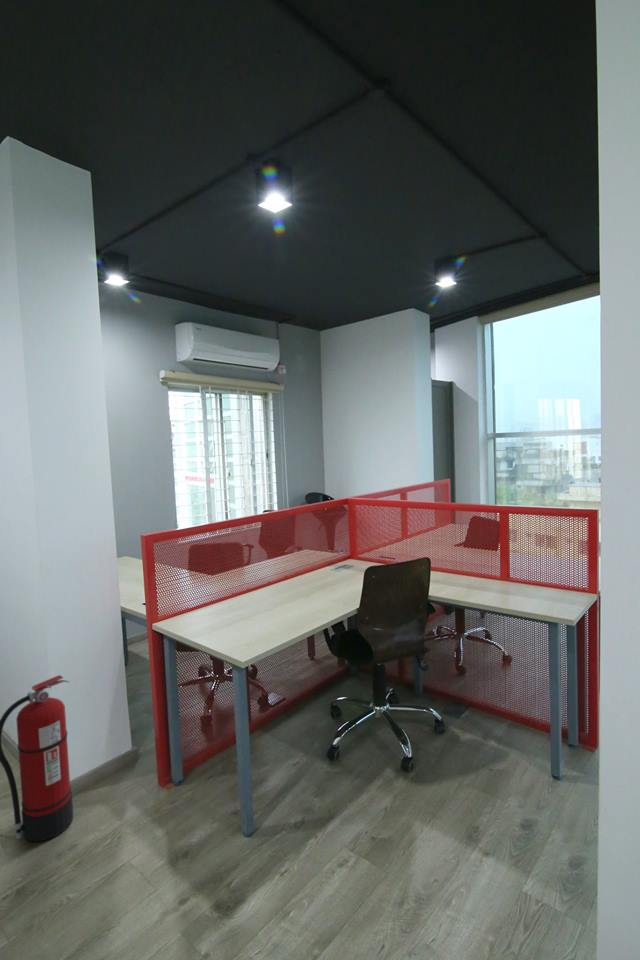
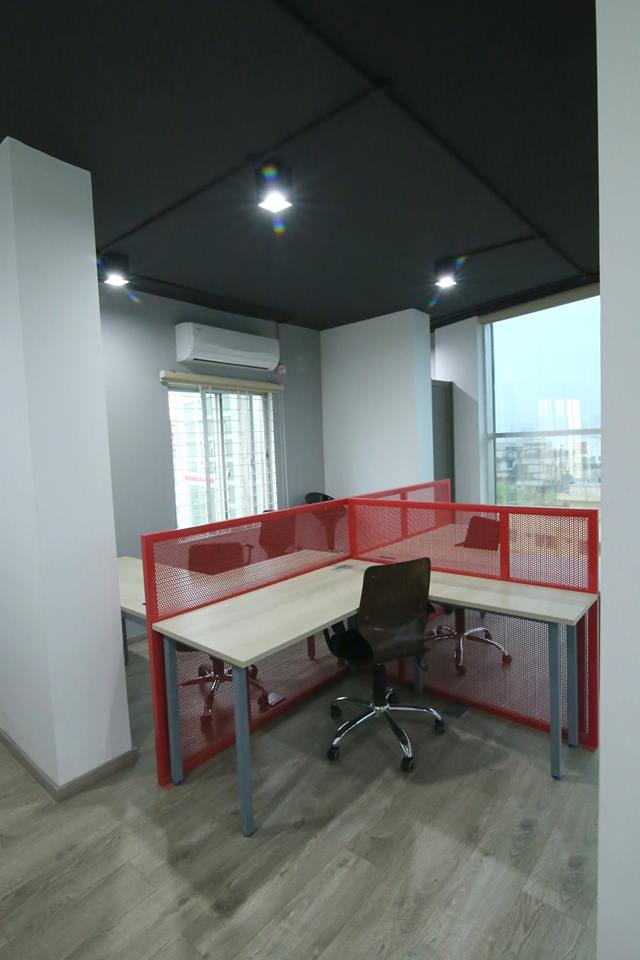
- fire extinguisher [0,674,74,842]
